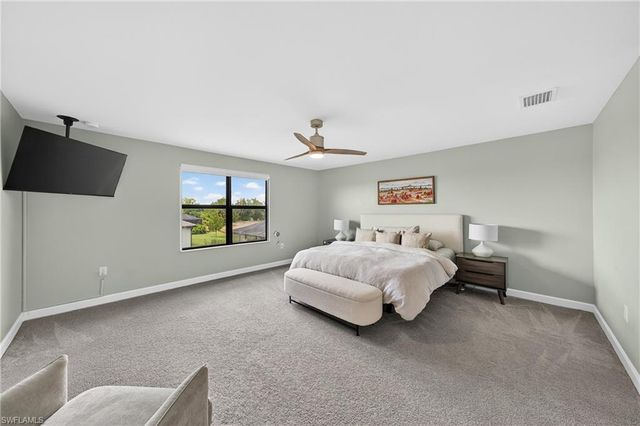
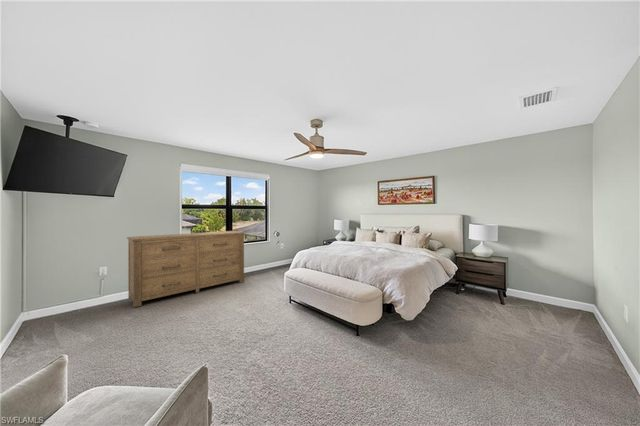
+ dresser [126,230,246,308]
